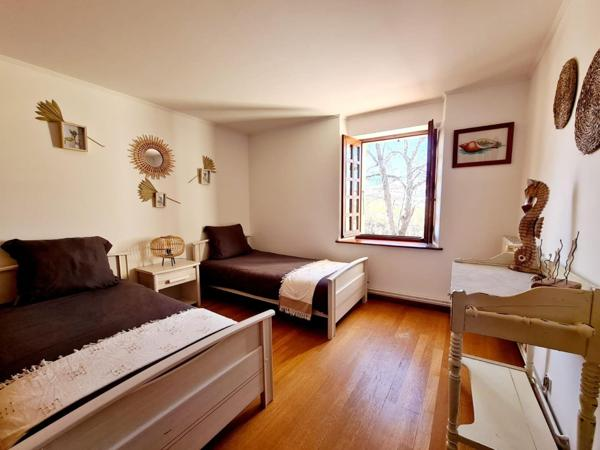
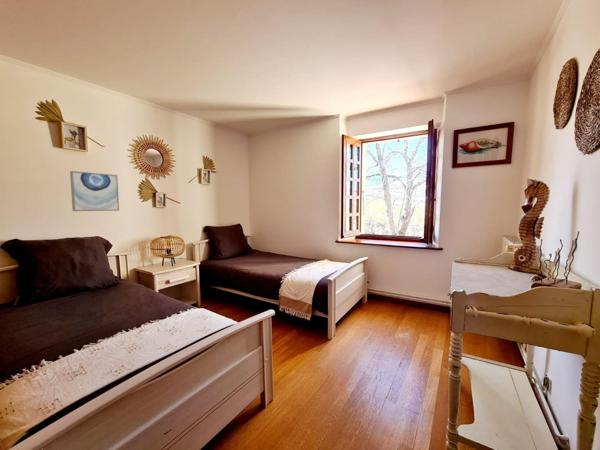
+ wall art [69,170,120,212]
